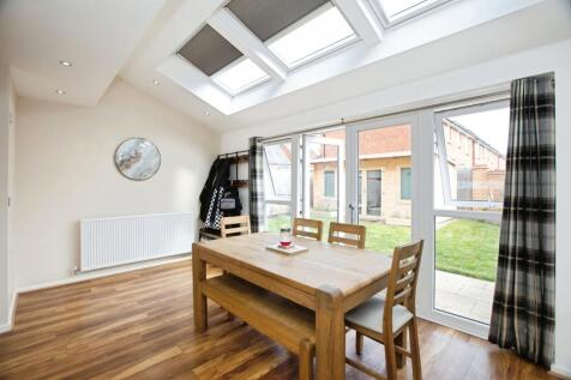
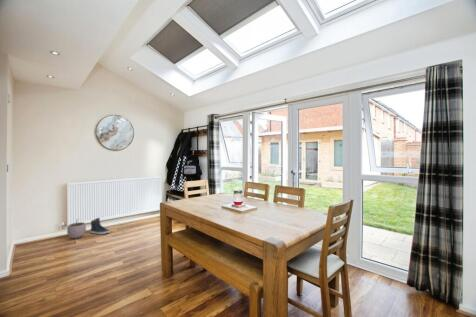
+ sneaker [89,217,111,235]
+ plant pot [66,219,87,239]
